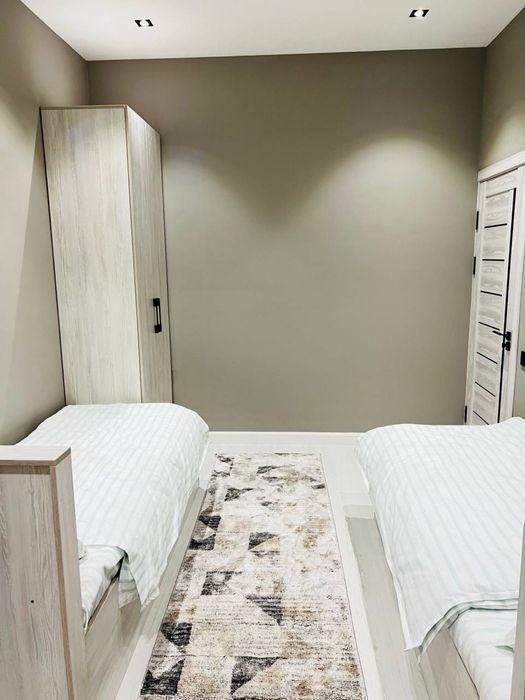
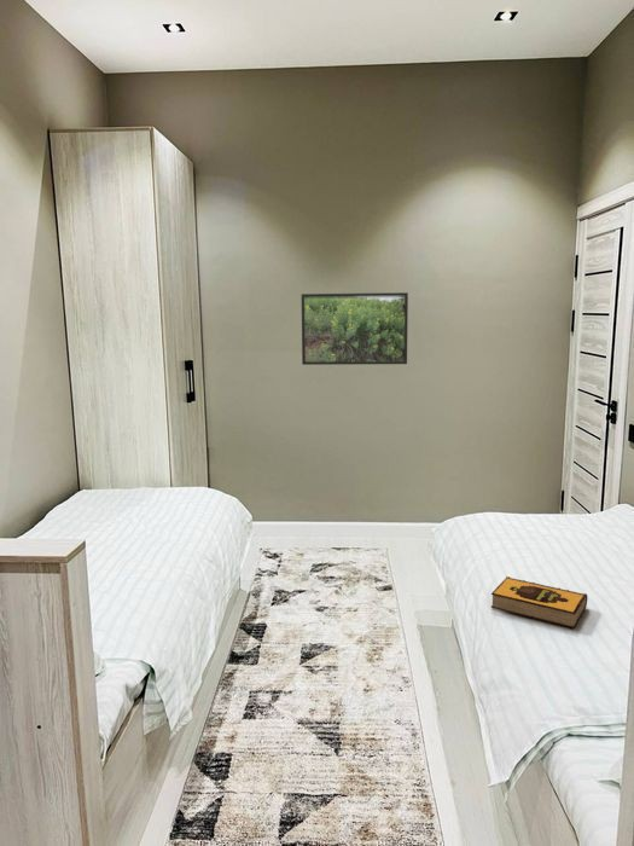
+ hardback book [490,575,588,630]
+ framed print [301,291,409,366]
